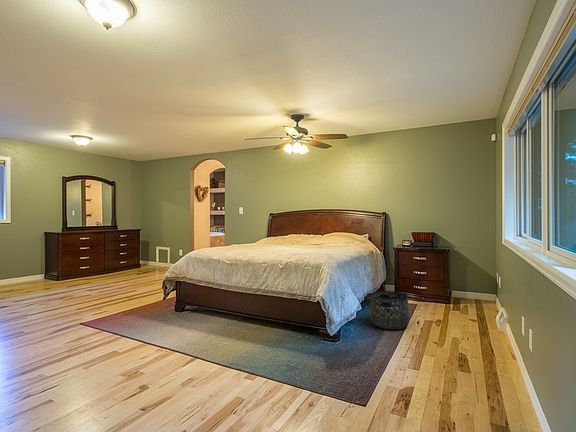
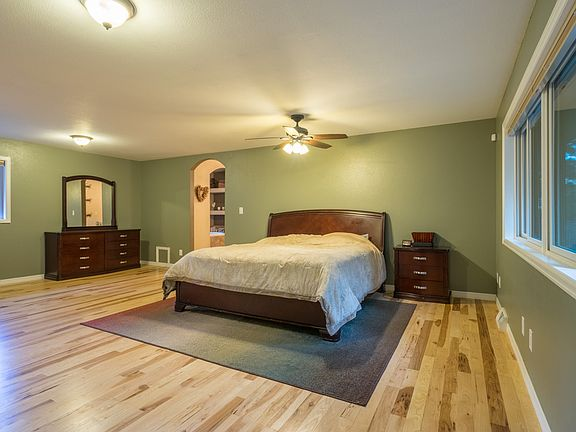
- basket [369,290,410,330]
